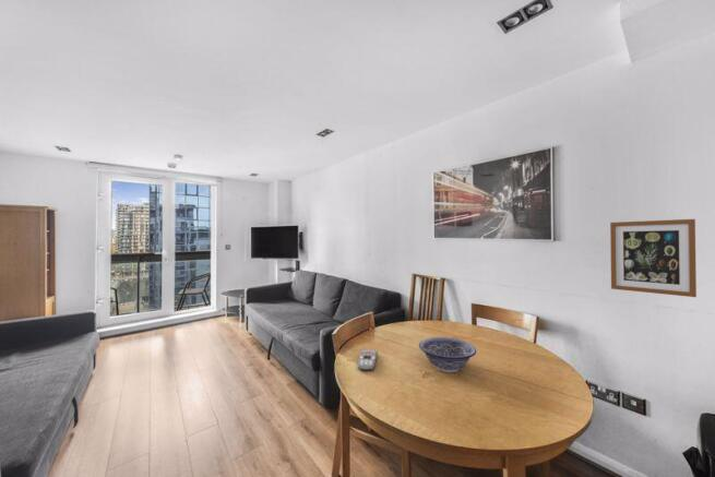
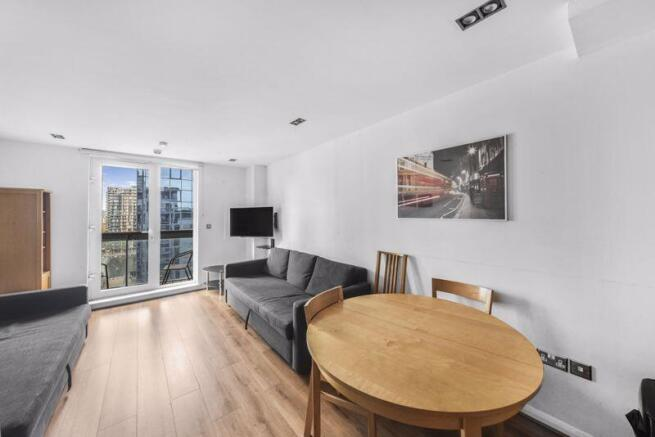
- decorative bowl [418,336,477,373]
- remote control [357,348,379,371]
- wall art [609,218,698,298]
